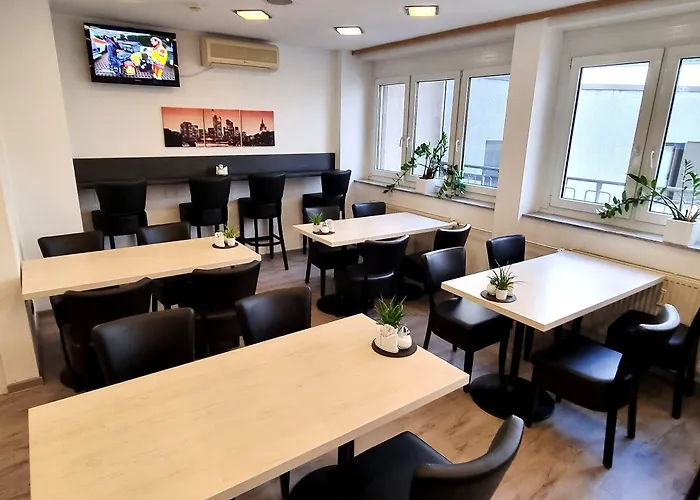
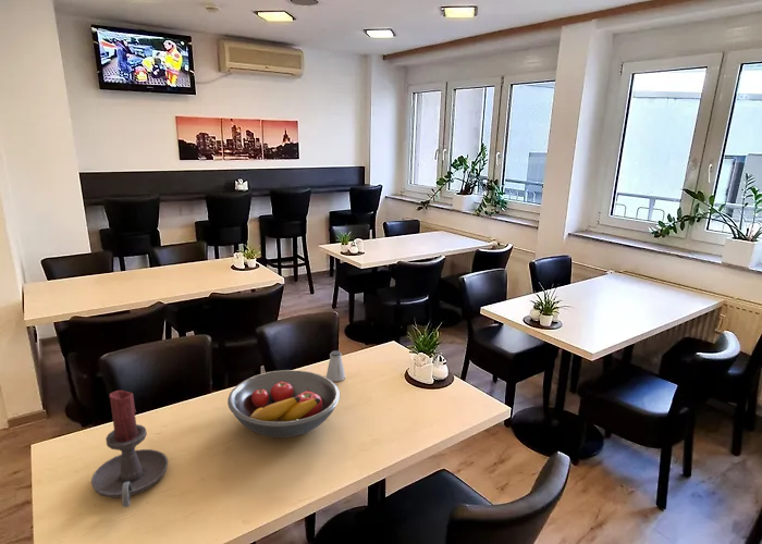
+ fruit bowl [226,369,341,438]
+ saltshaker [325,349,346,383]
+ candle holder [90,390,169,508]
